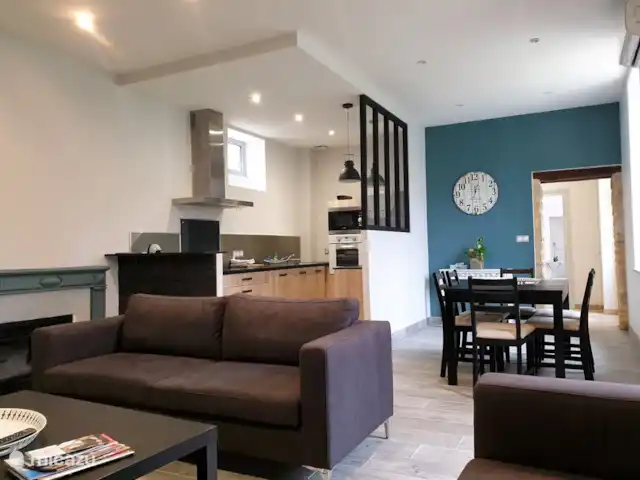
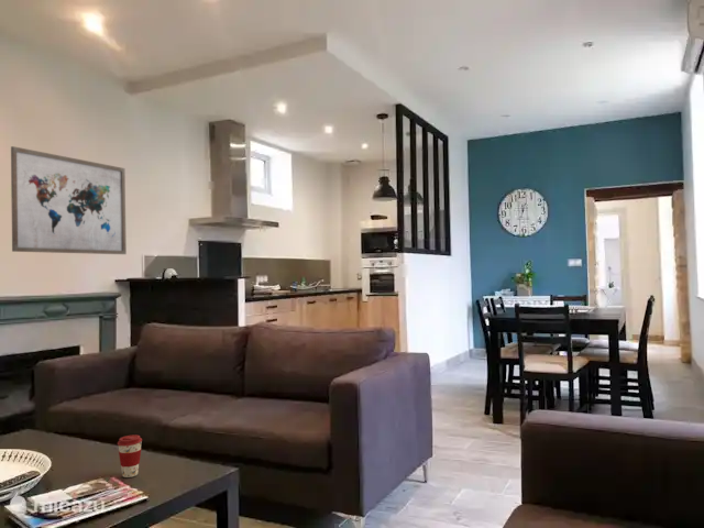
+ wall art [10,145,128,255]
+ coffee cup [117,435,143,479]
